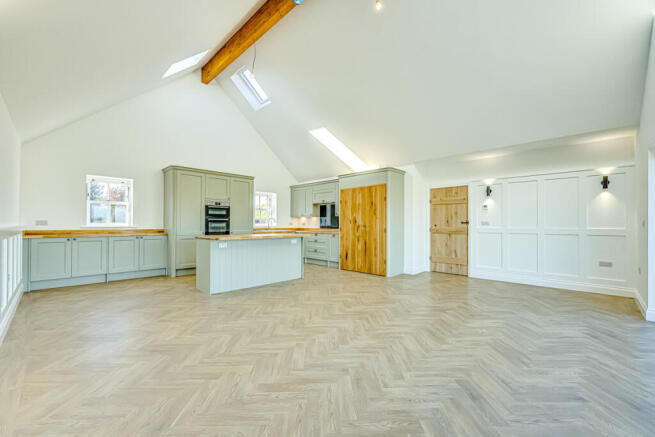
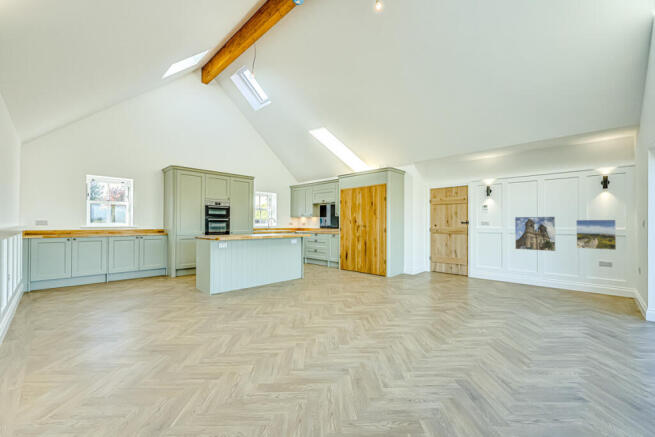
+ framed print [575,219,617,251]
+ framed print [514,216,557,252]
